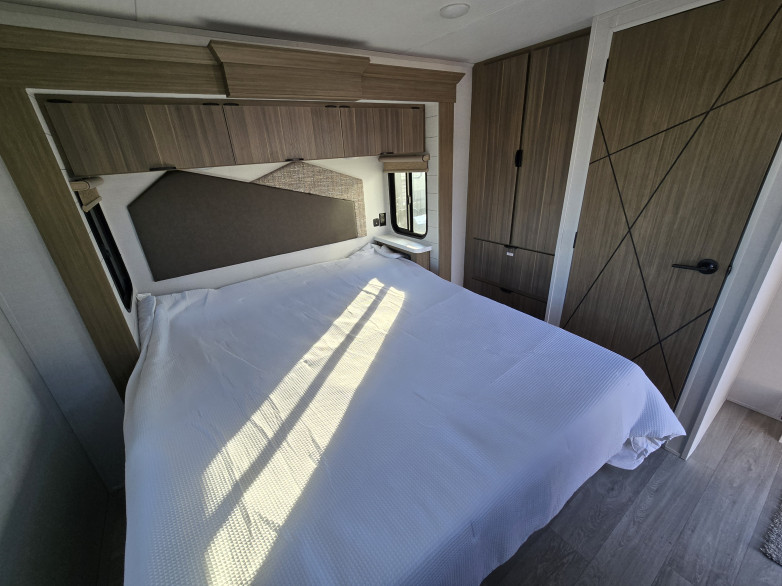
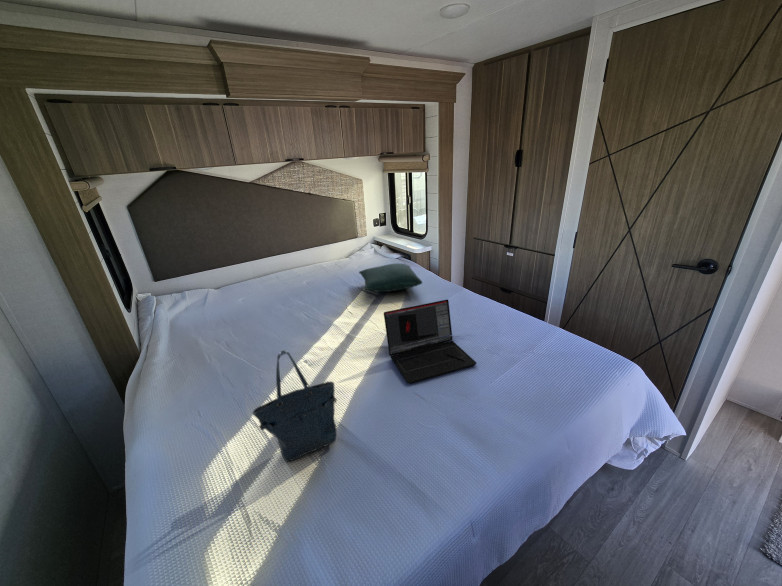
+ laptop [383,298,477,384]
+ tote bag [252,349,338,463]
+ pillow [358,262,423,293]
